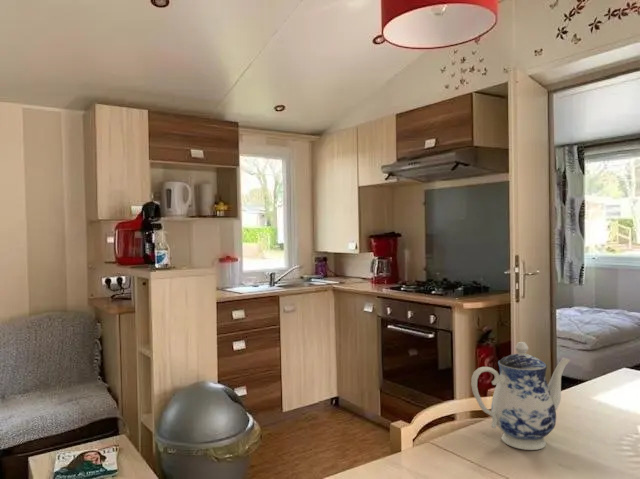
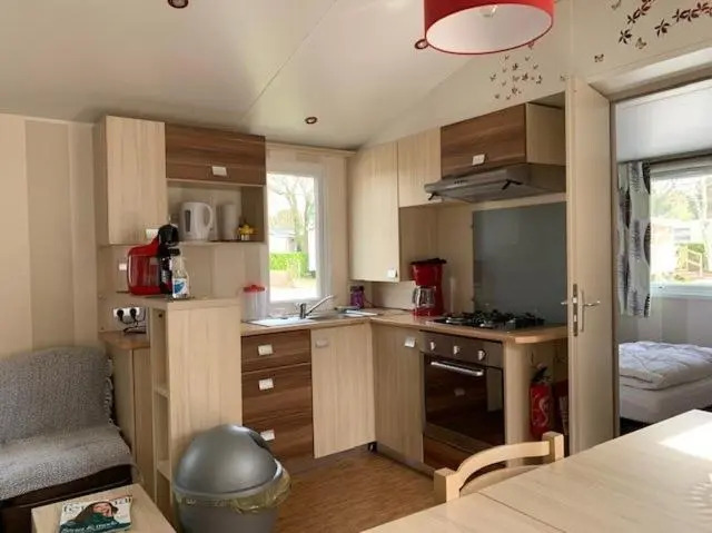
- teapot [470,341,571,451]
